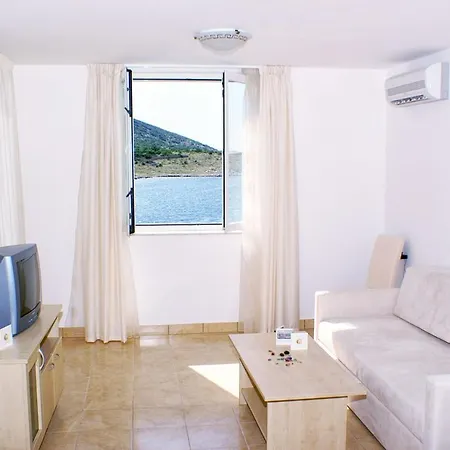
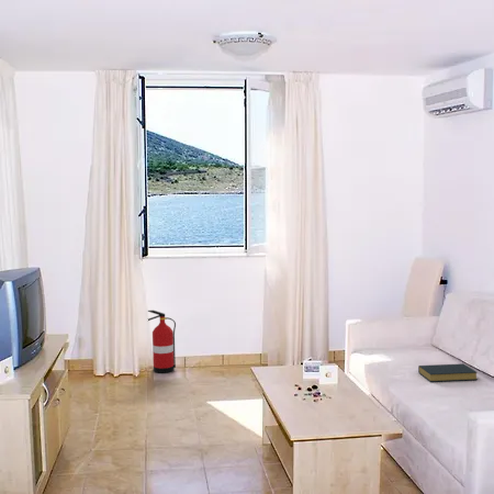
+ hardback book [417,362,479,383]
+ fire extinguisher [147,310,177,374]
